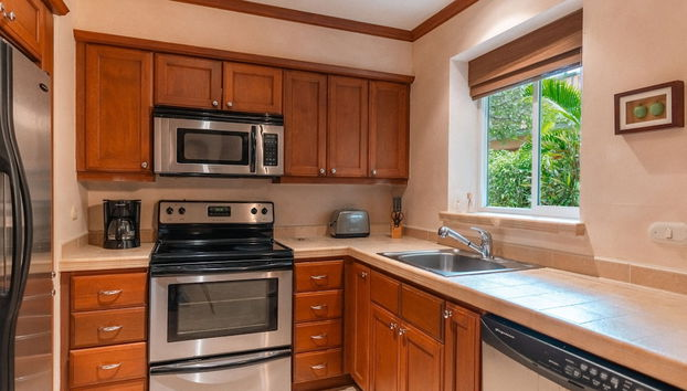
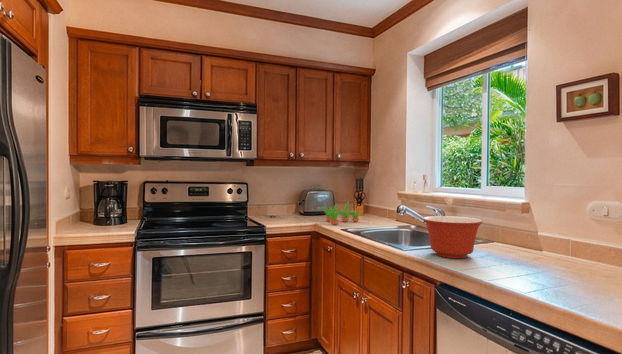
+ succulent plant [321,199,363,226]
+ mixing bowl [421,215,484,259]
